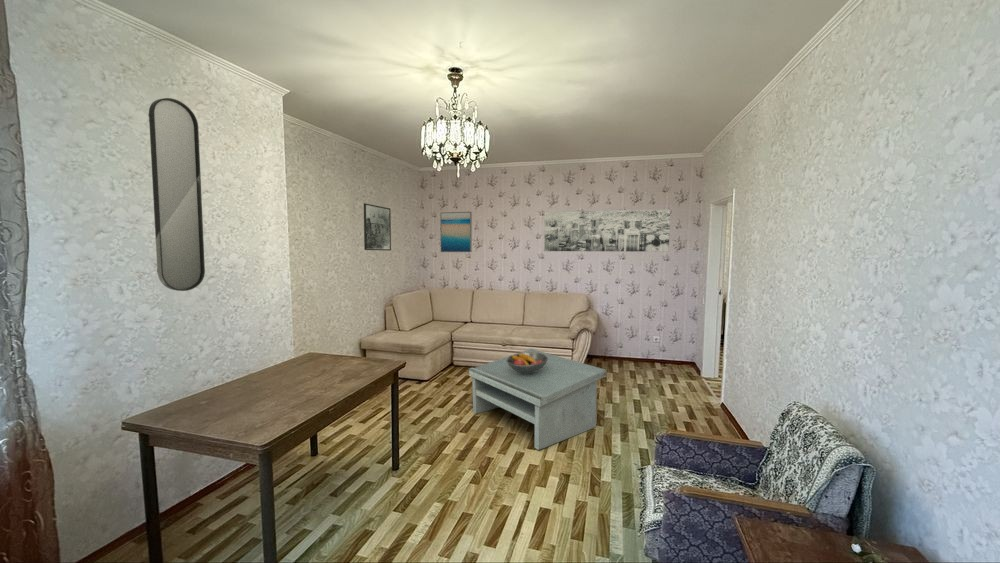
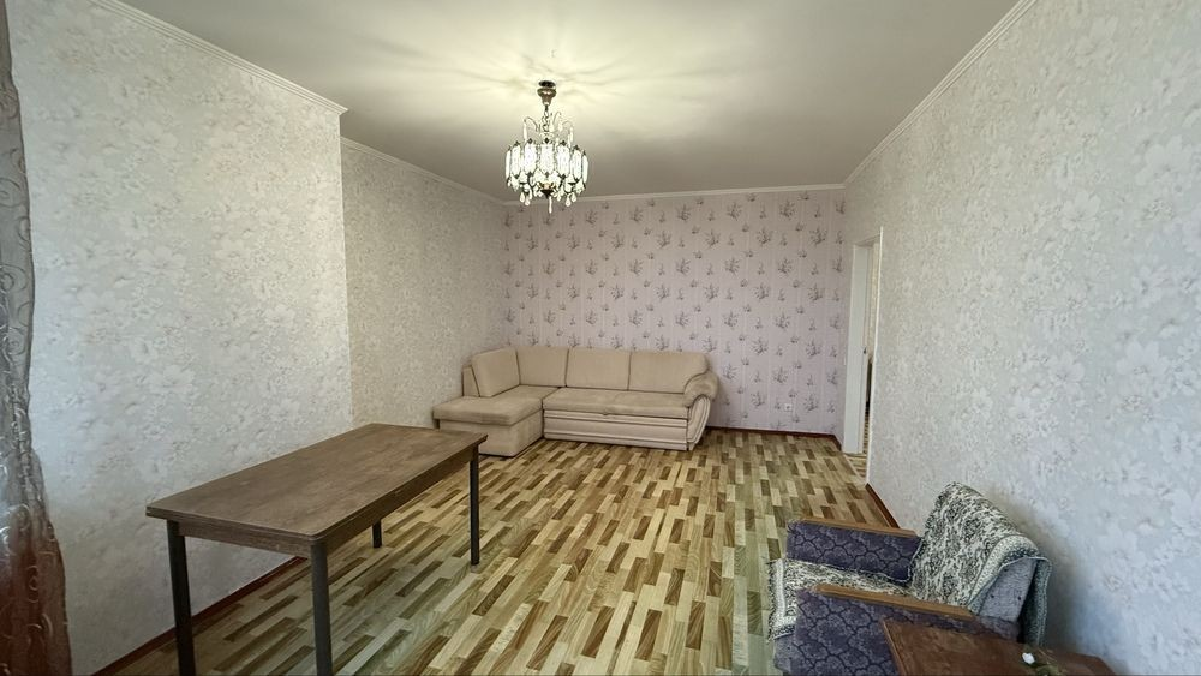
- coffee table [468,348,608,451]
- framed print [363,202,392,252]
- wall art [543,208,671,253]
- home mirror [148,97,206,292]
- fruit bowl [506,352,548,373]
- wall art [439,211,473,253]
